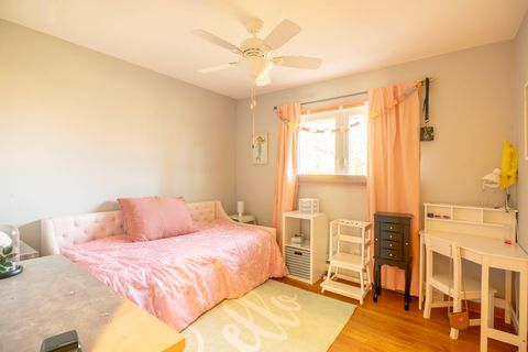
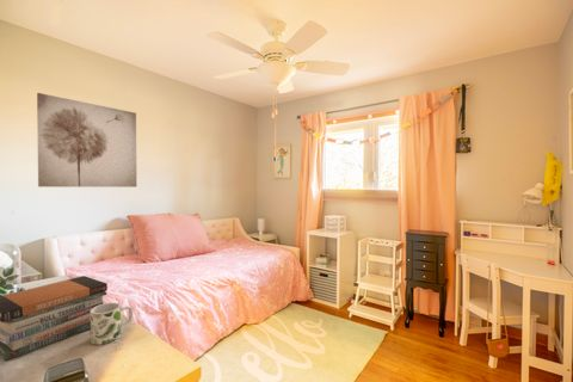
+ book stack [0,275,109,362]
+ wall art [36,92,137,189]
+ mug [90,302,134,346]
